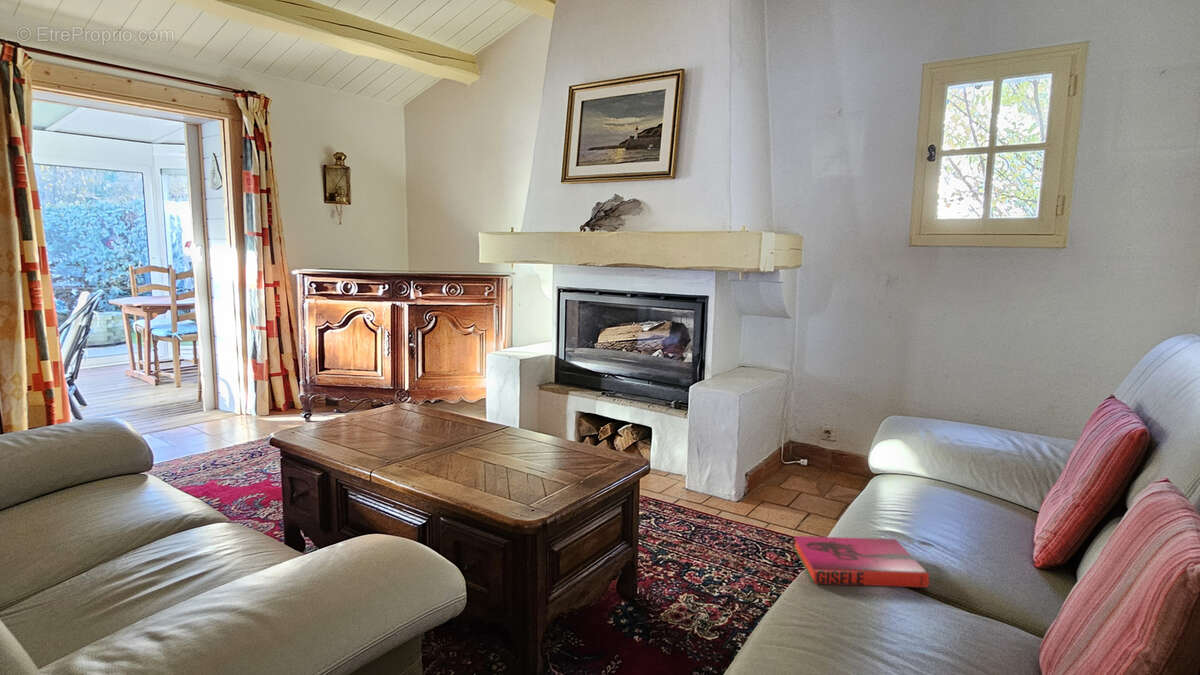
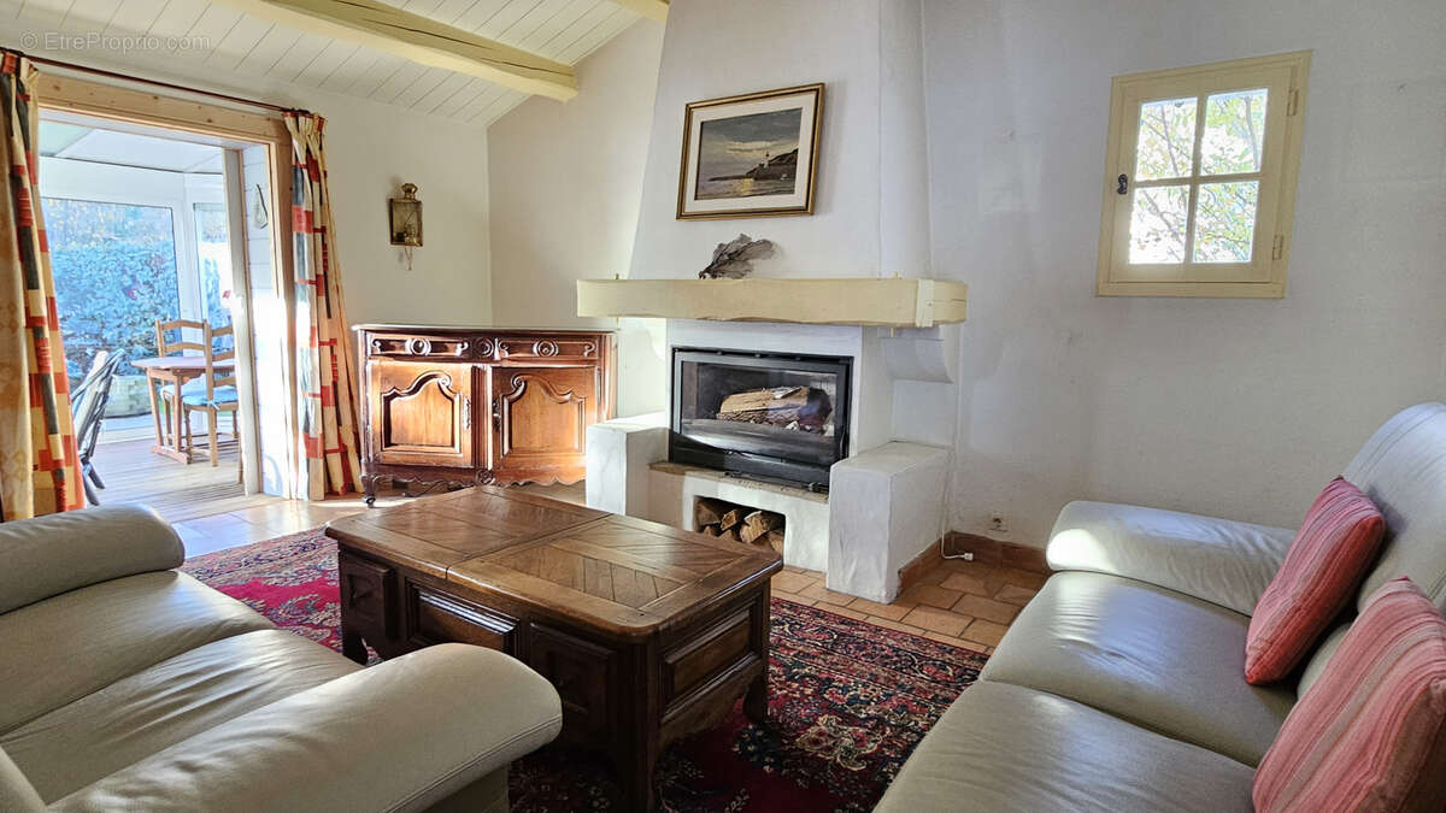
- hardback book [793,535,930,589]
